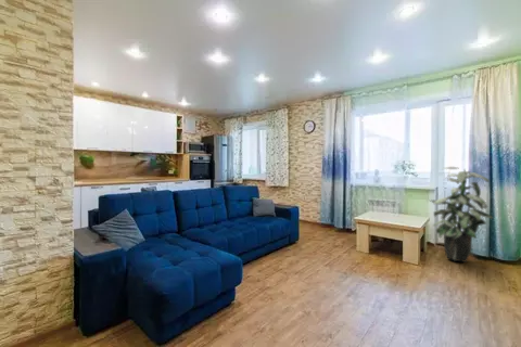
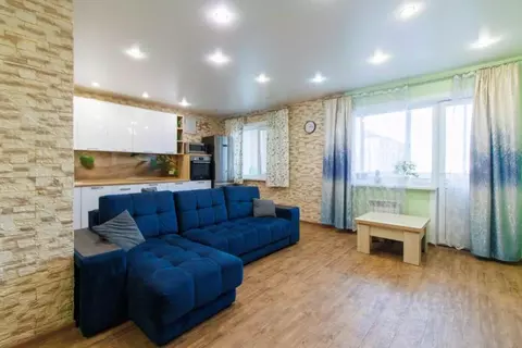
- indoor plant [429,166,495,264]
